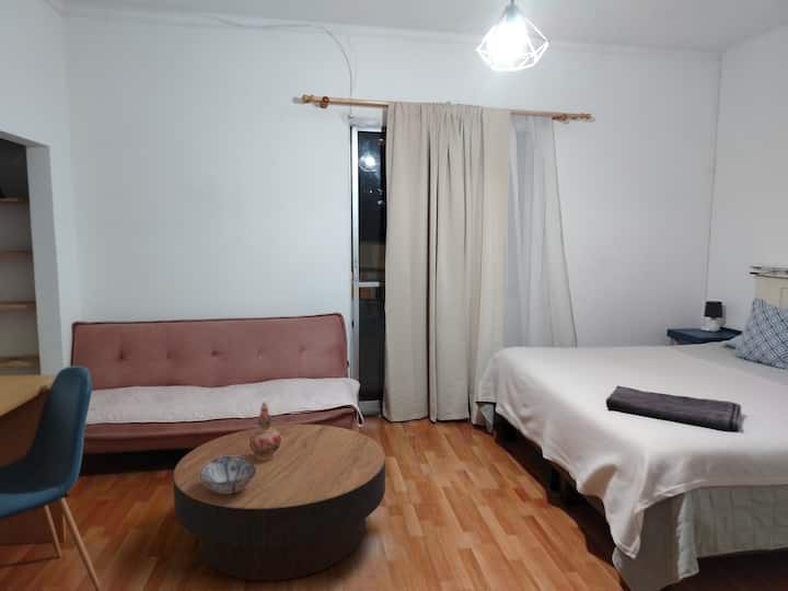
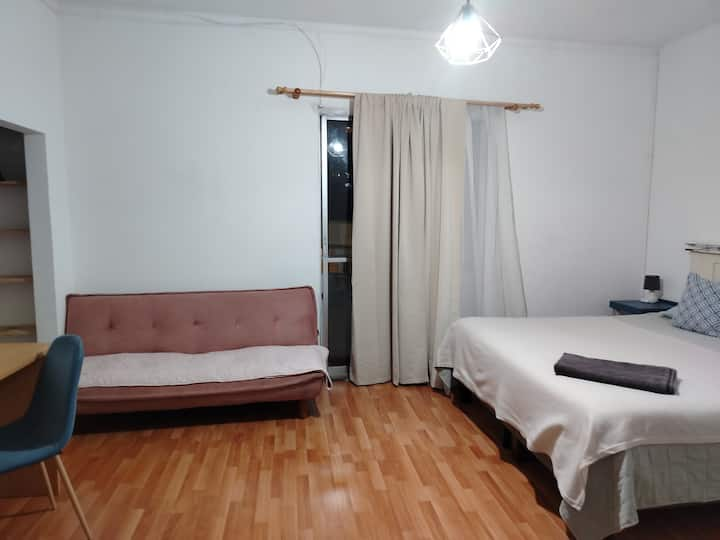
- coffee table [172,424,386,582]
- decorative vase [250,401,281,460]
- decorative bowl [200,456,256,494]
